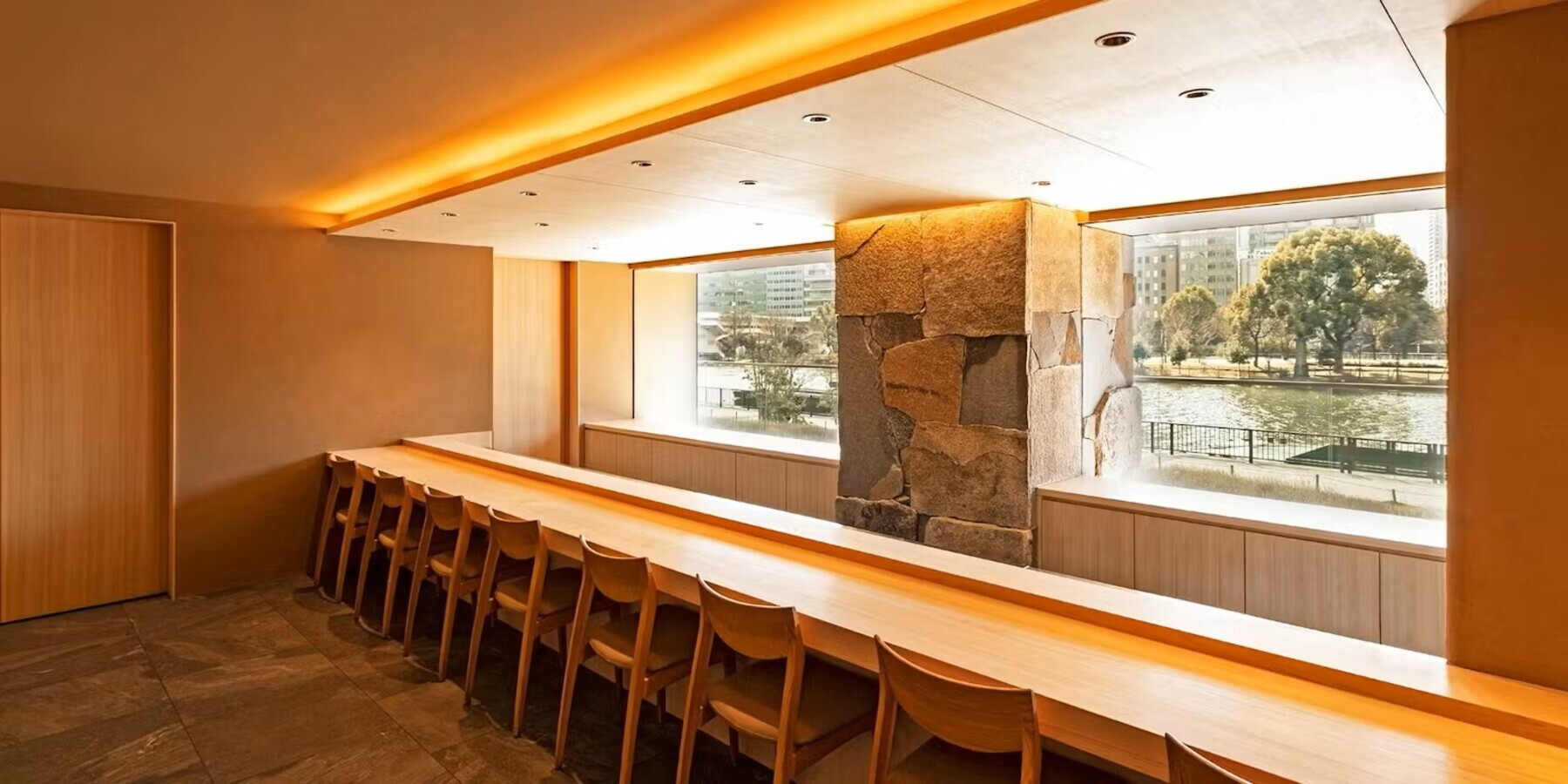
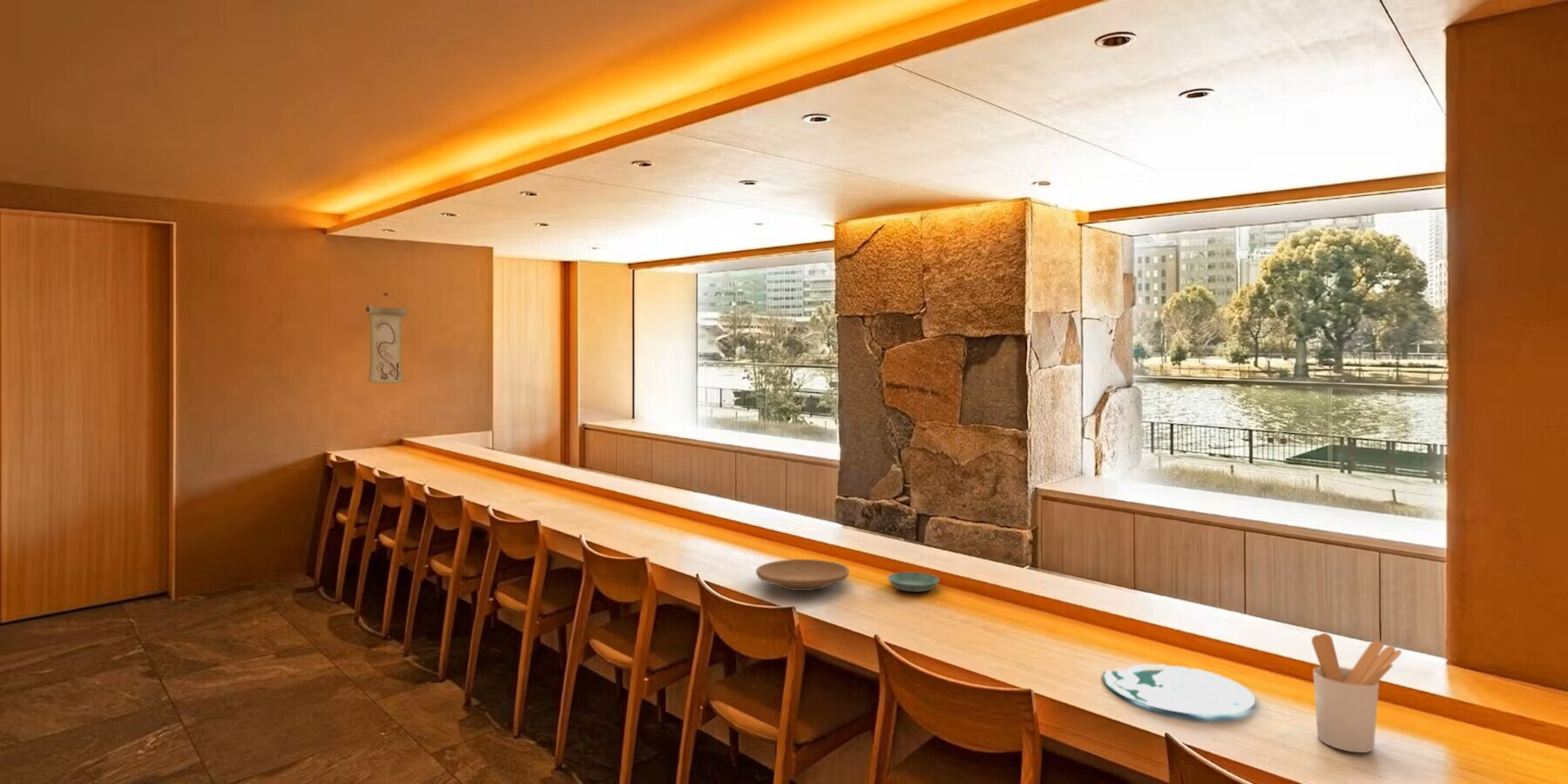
+ wall scroll [365,292,409,384]
+ plate [1101,664,1256,716]
+ plate [755,558,850,591]
+ utensil holder [1311,632,1402,754]
+ saucer [887,571,940,592]
